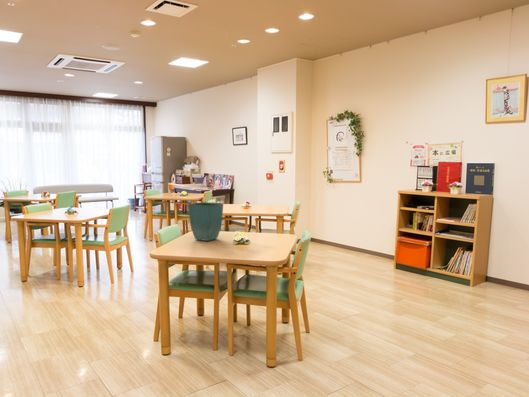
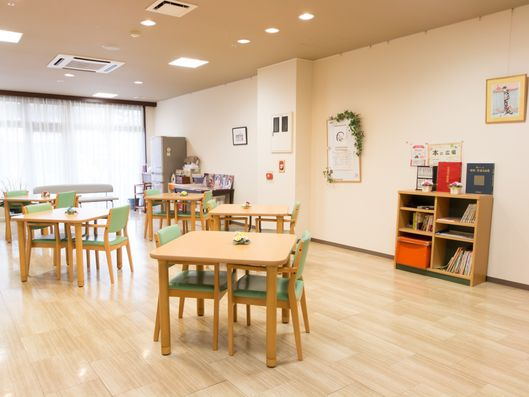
- flower pot [187,201,224,242]
